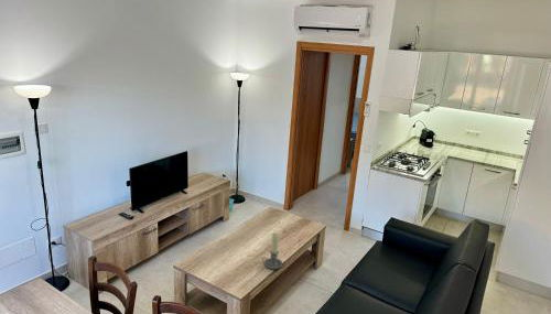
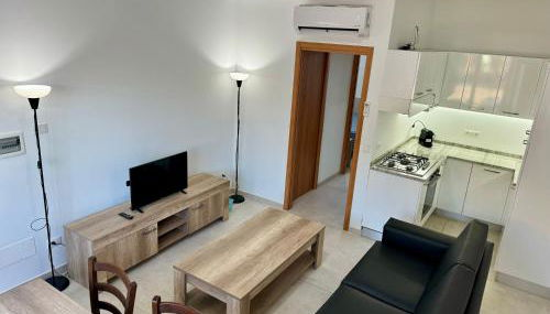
- candle holder [261,232,284,270]
